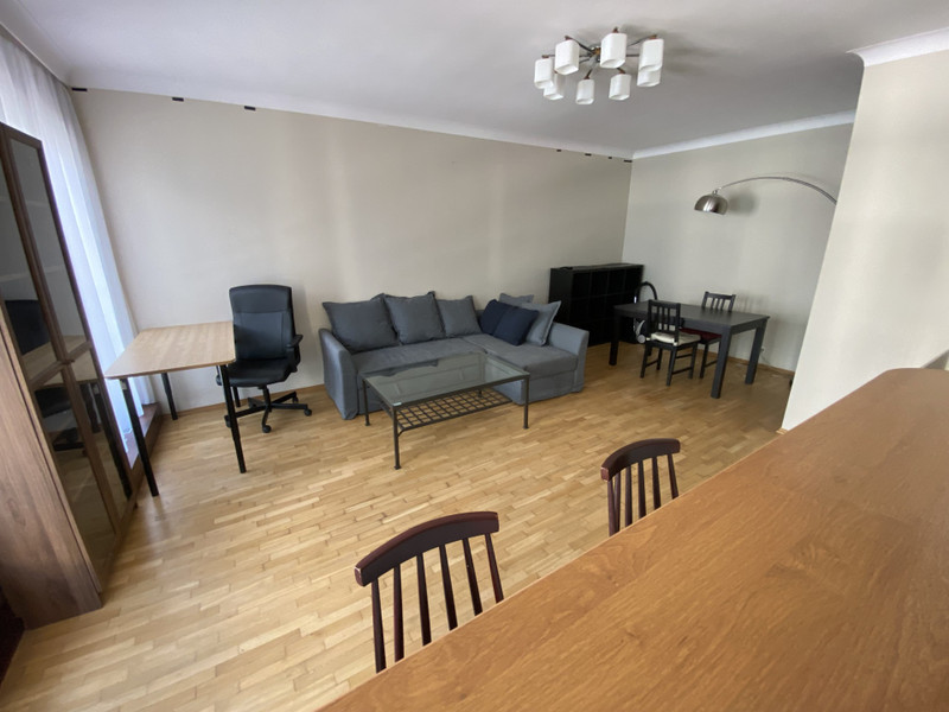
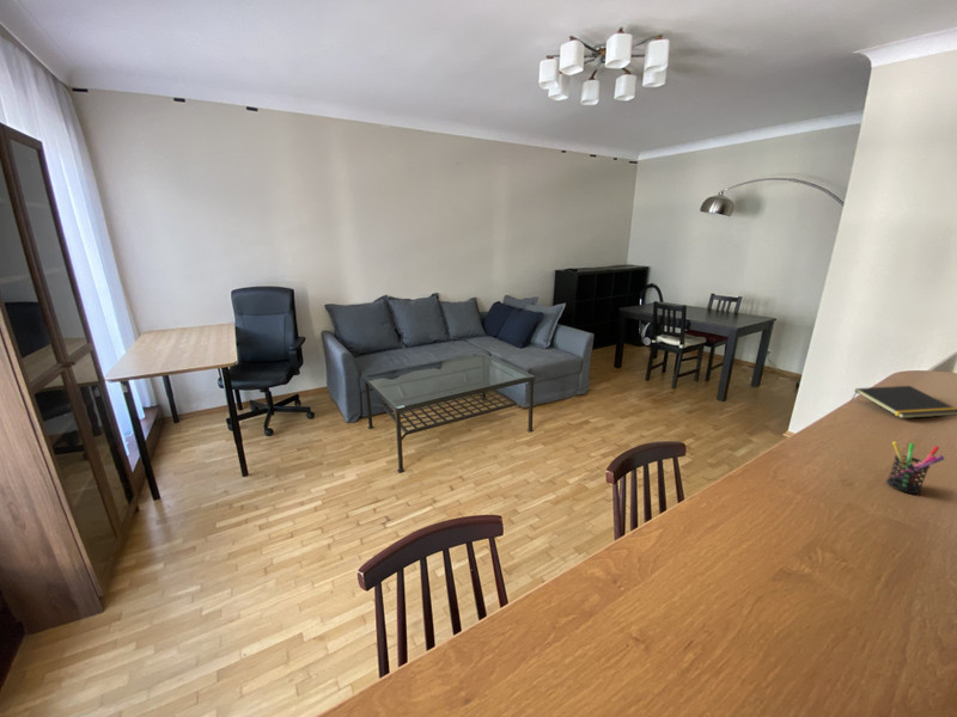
+ pen holder [885,441,945,495]
+ notepad [849,385,957,419]
